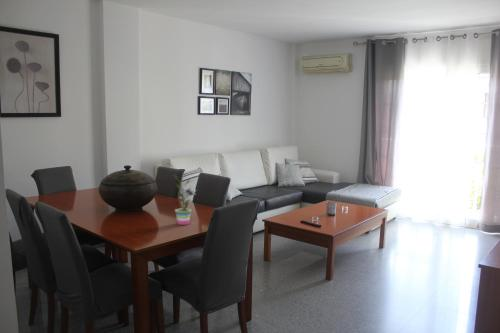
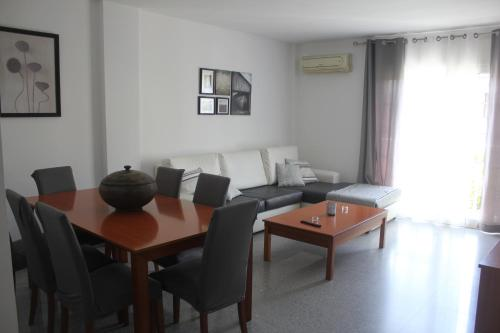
- potted plant [173,174,197,226]
